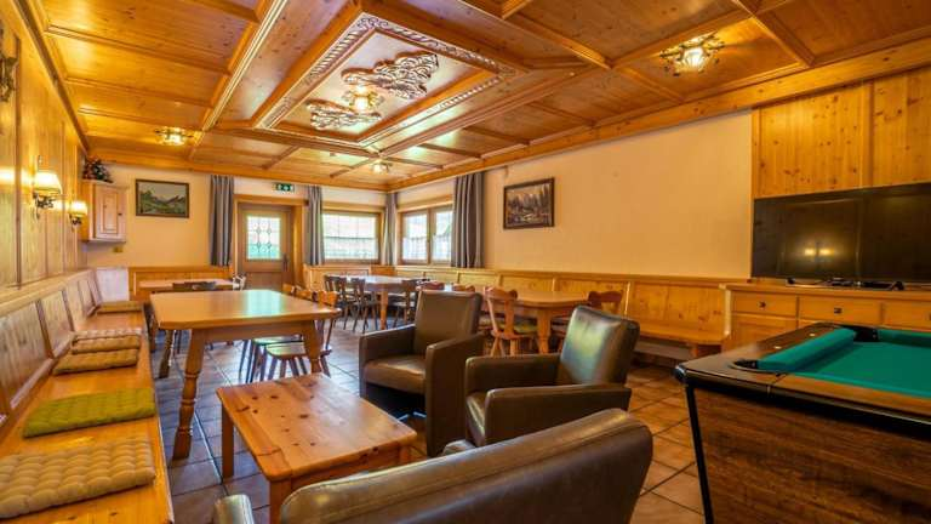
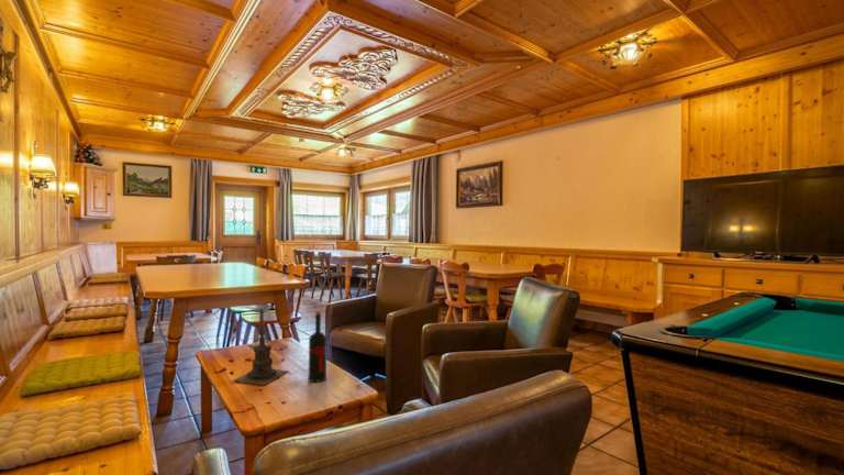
+ wine bottle [308,310,327,384]
+ candle holder [233,298,291,386]
